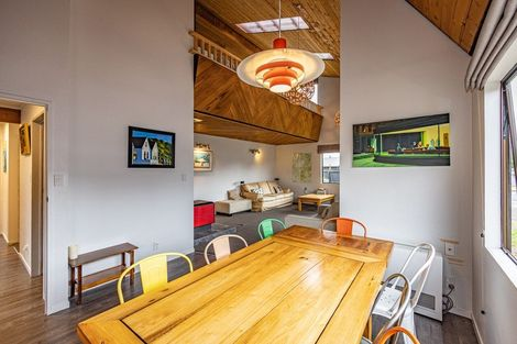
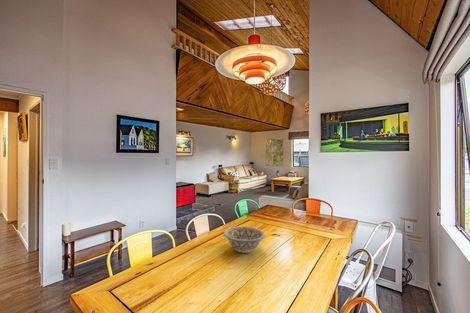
+ decorative bowl [222,225,267,254]
